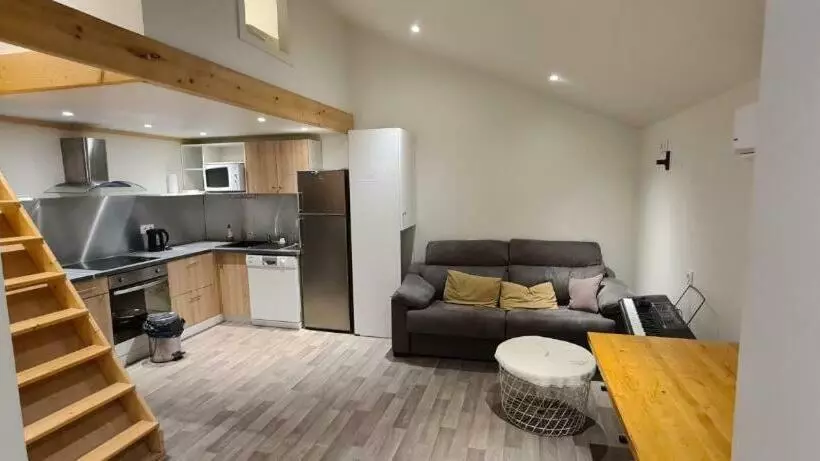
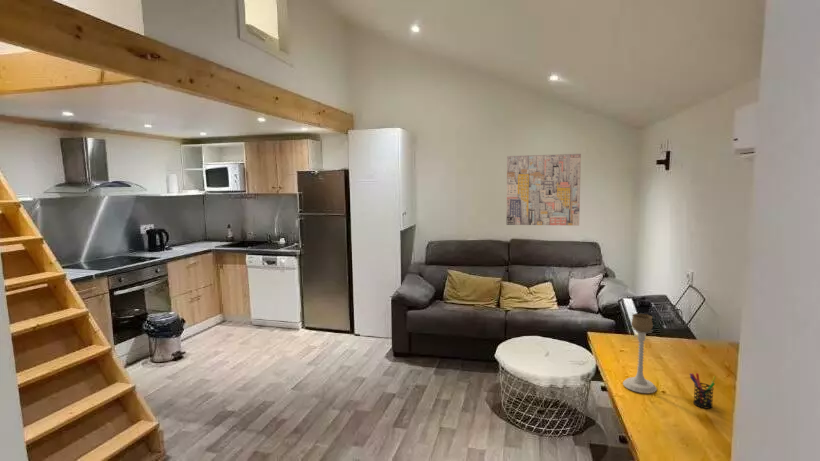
+ wall art [506,153,582,227]
+ candle holder [622,313,658,394]
+ pen holder [689,372,717,410]
